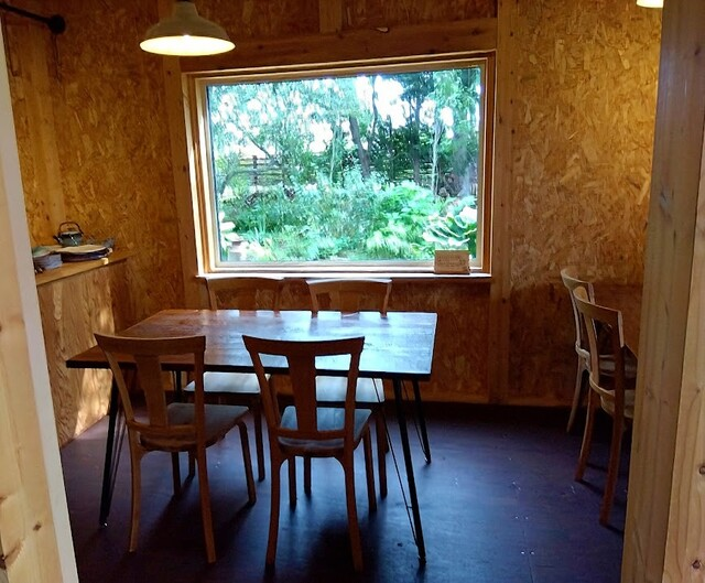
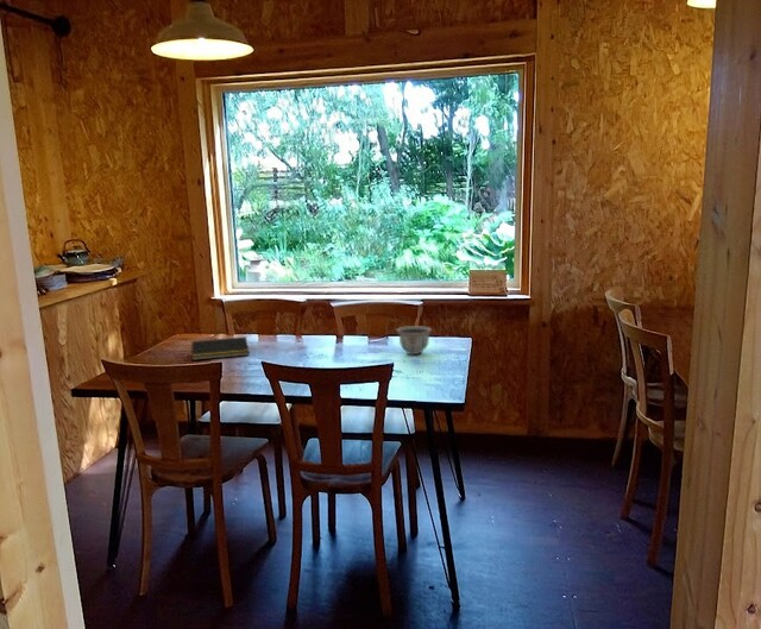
+ bowl [395,325,433,356]
+ notepad [190,335,250,361]
